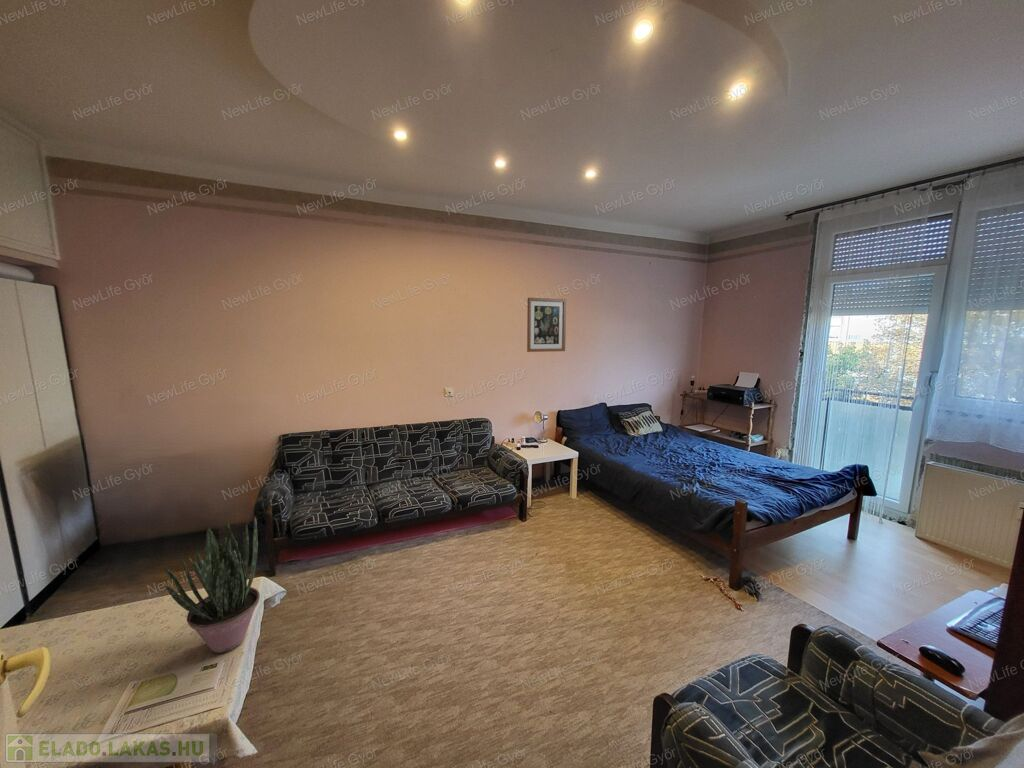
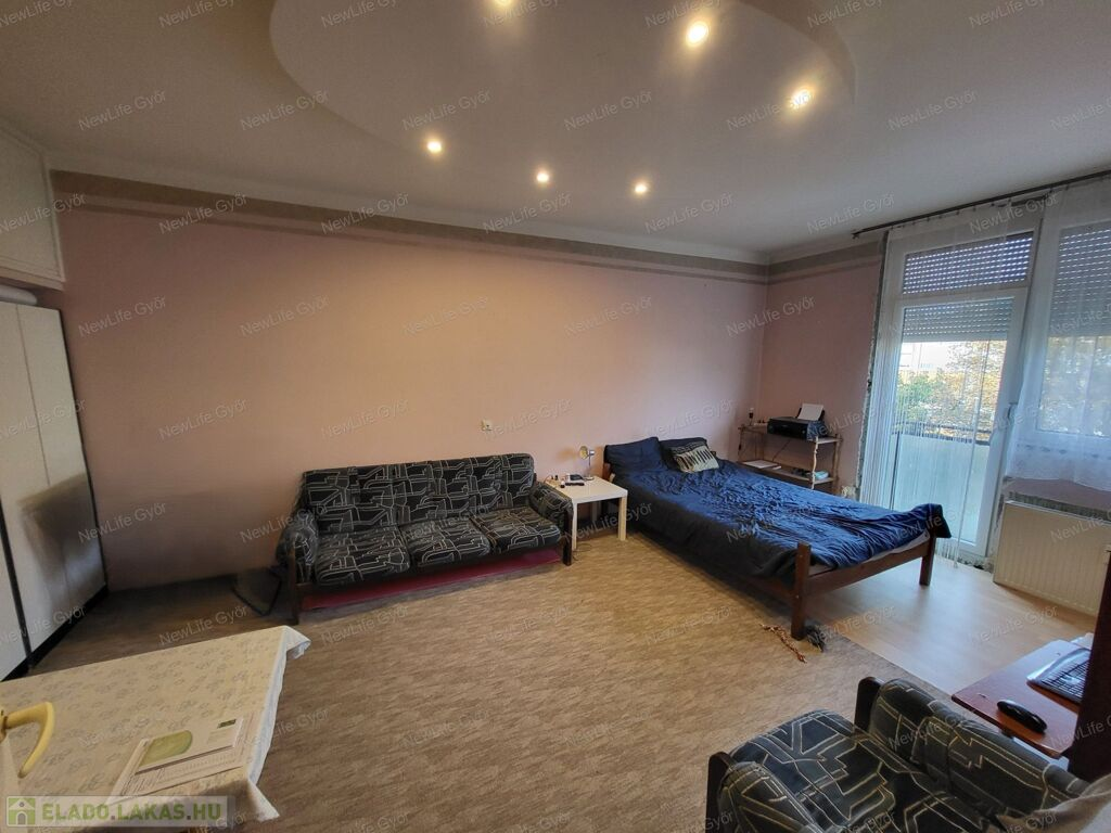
- potted plant [165,516,261,654]
- wall art [526,297,567,353]
